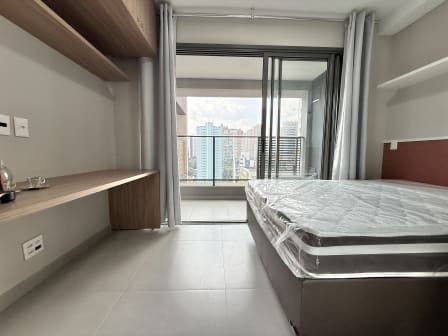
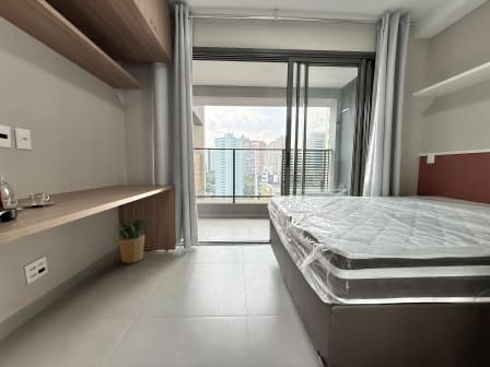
+ potted plant [113,216,151,264]
